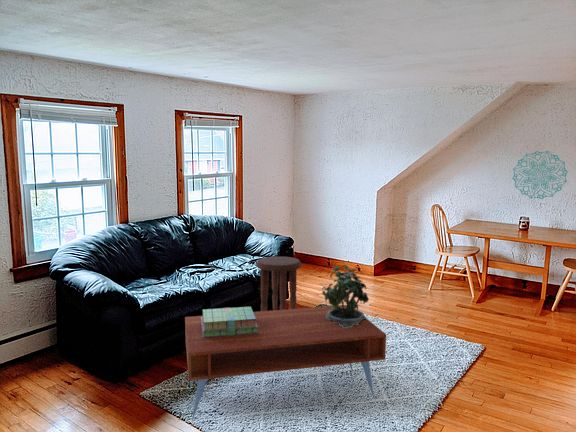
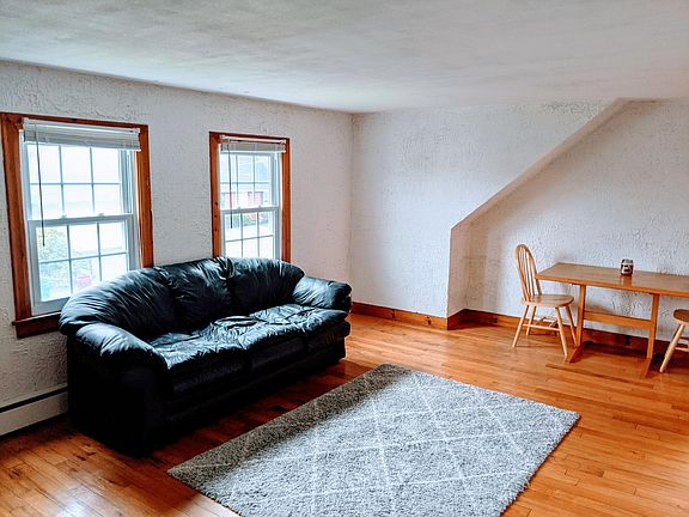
- wall decoration [511,150,569,200]
- stack of books [201,306,258,338]
- coffee table [184,304,387,422]
- potted plant [321,264,370,328]
- side table [255,256,302,311]
